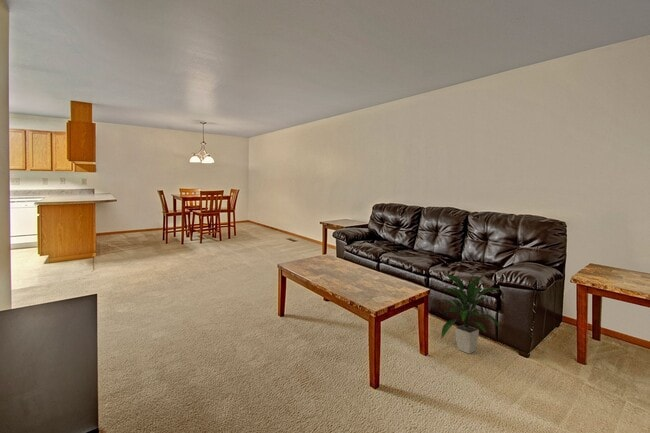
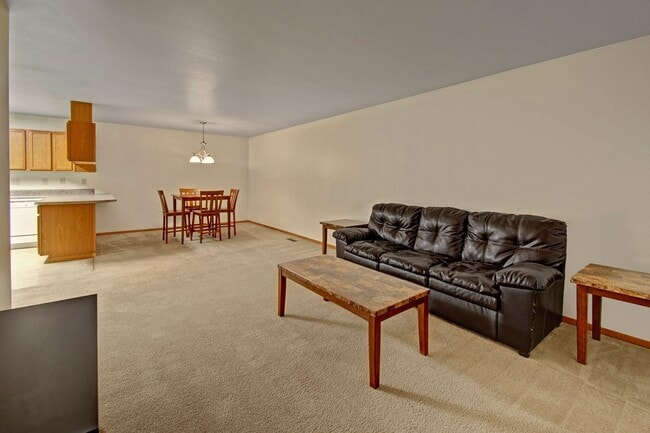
- indoor plant [438,272,502,354]
